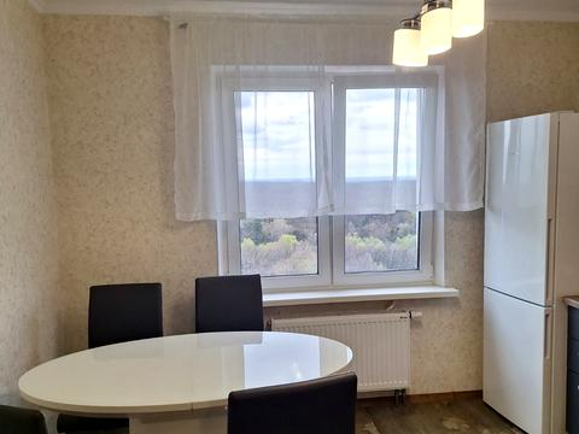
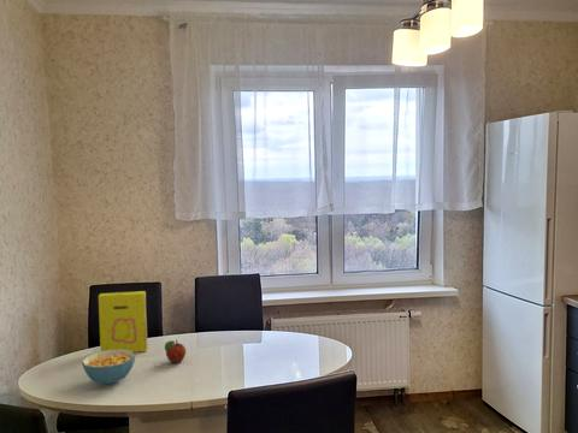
+ fruit [164,338,187,363]
+ cereal bowl [81,350,136,386]
+ cereal box [98,290,148,354]
